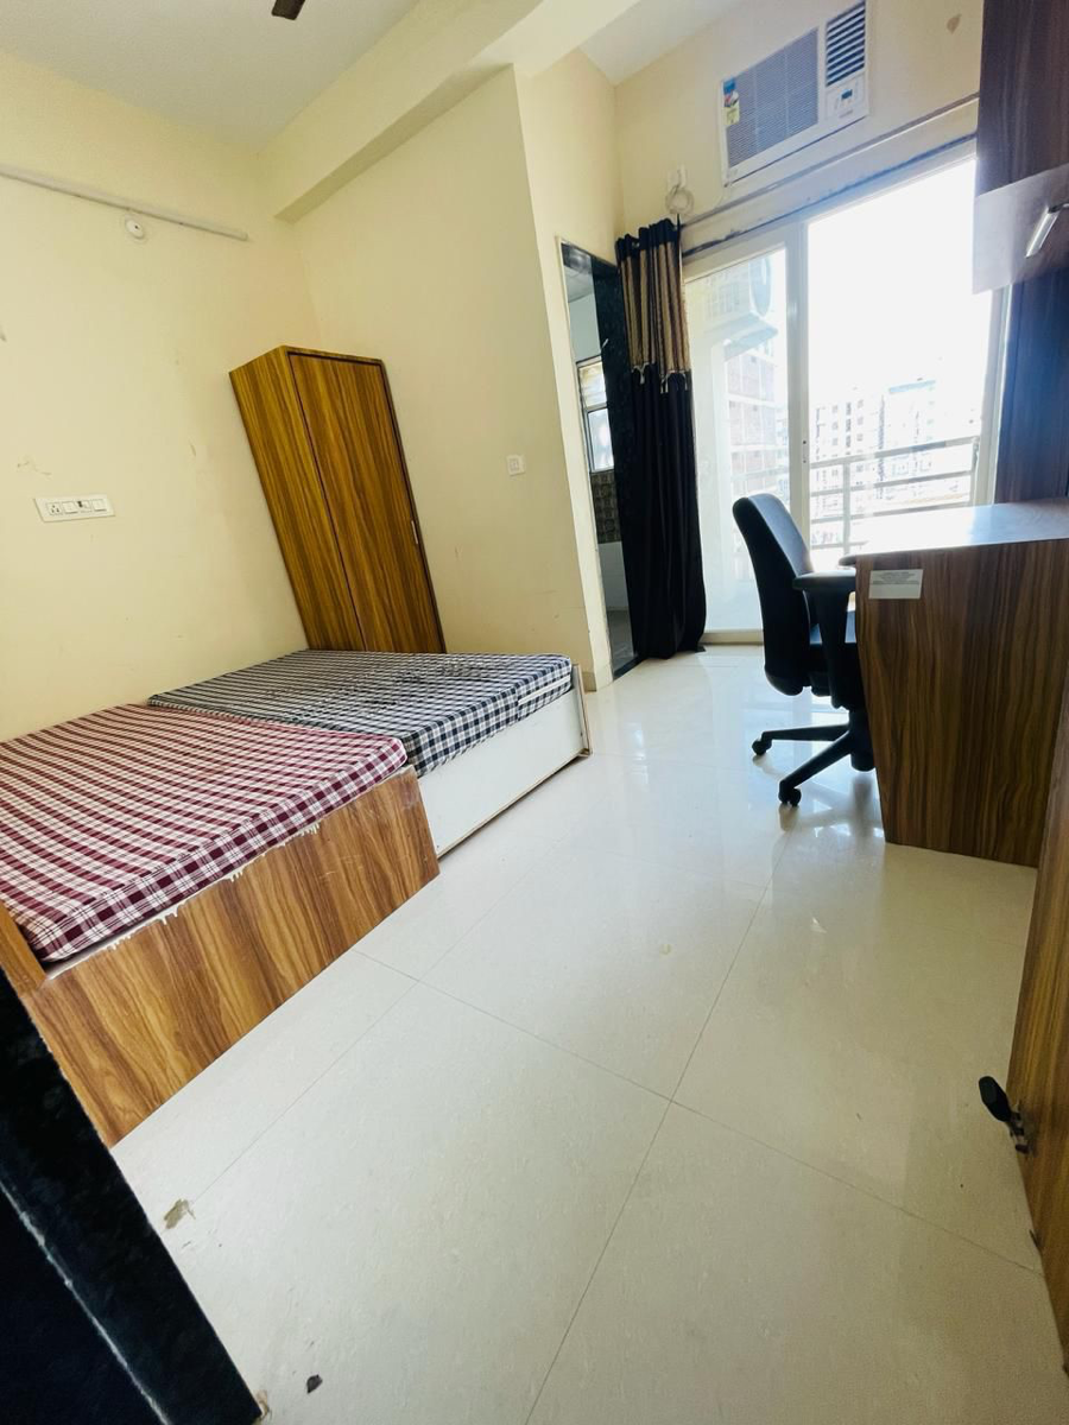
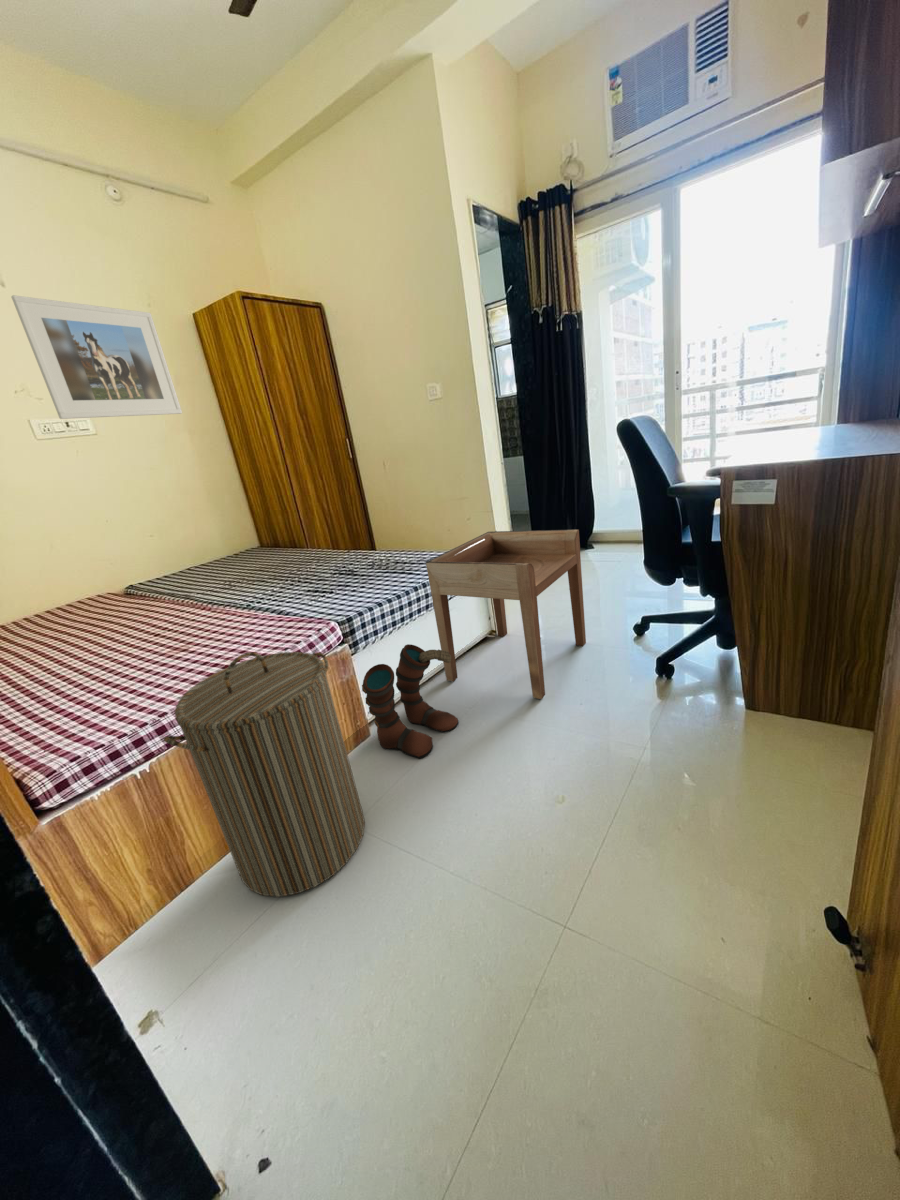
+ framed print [10,294,183,420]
+ laundry hamper [163,651,366,898]
+ boots [361,643,459,759]
+ side table [425,529,587,700]
